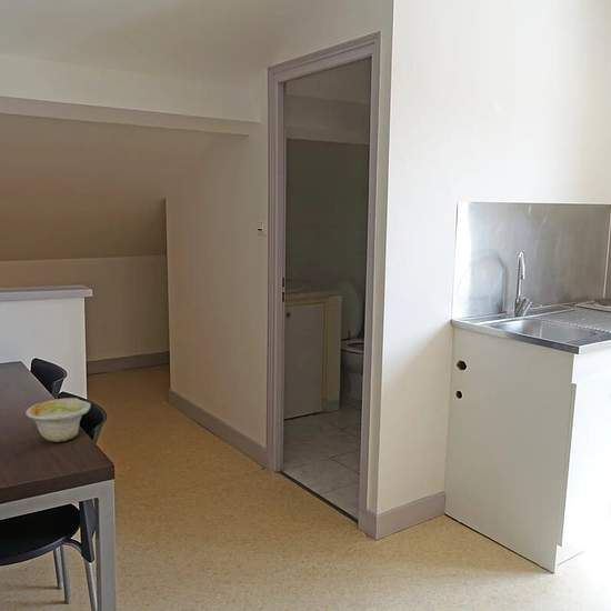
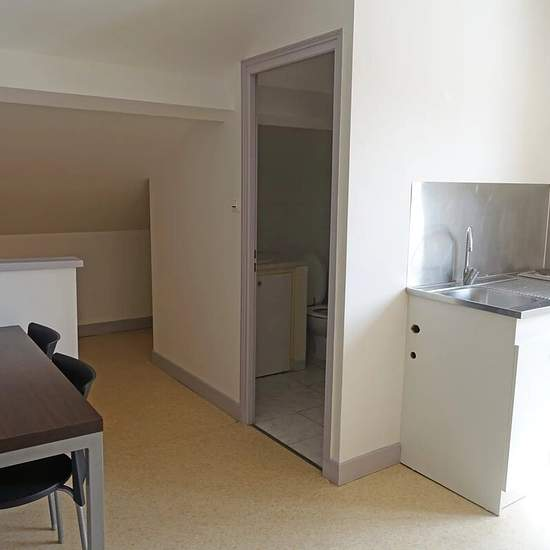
- bowl [24,397,91,443]
